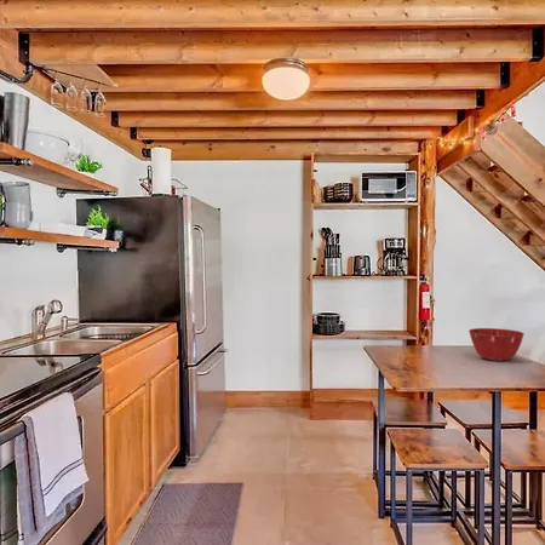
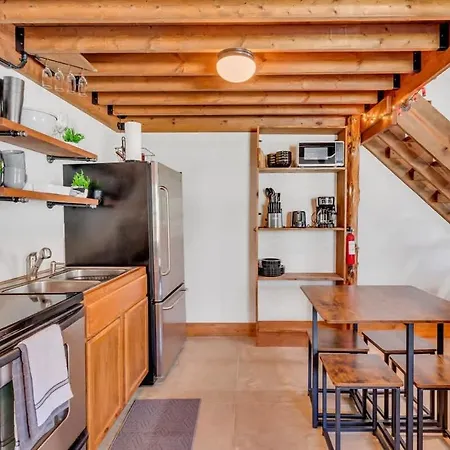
- mixing bowl [467,327,526,362]
